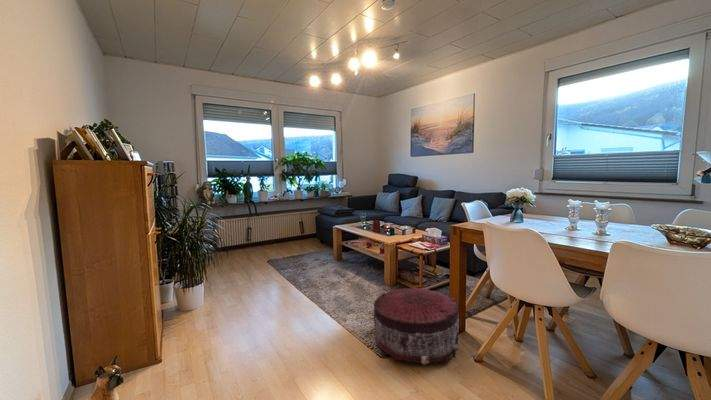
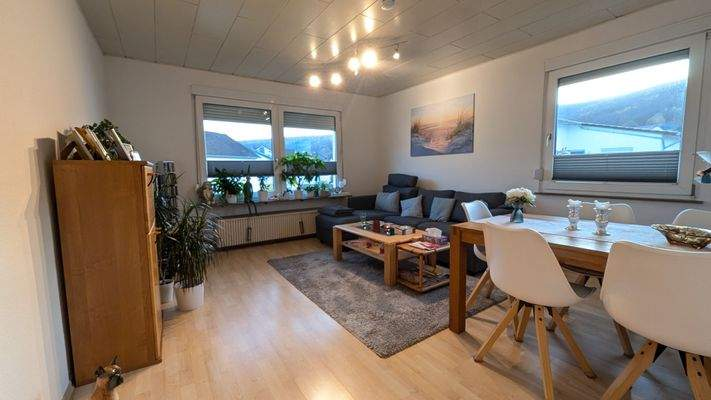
- pouf [373,287,460,366]
